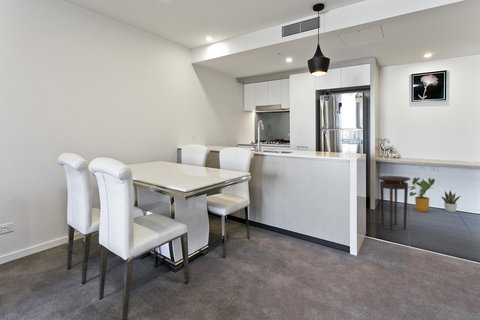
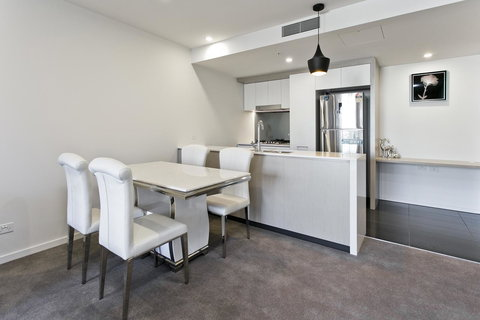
- stool [377,175,411,231]
- house plant [408,176,436,213]
- potted plant [440,190,461,213]
